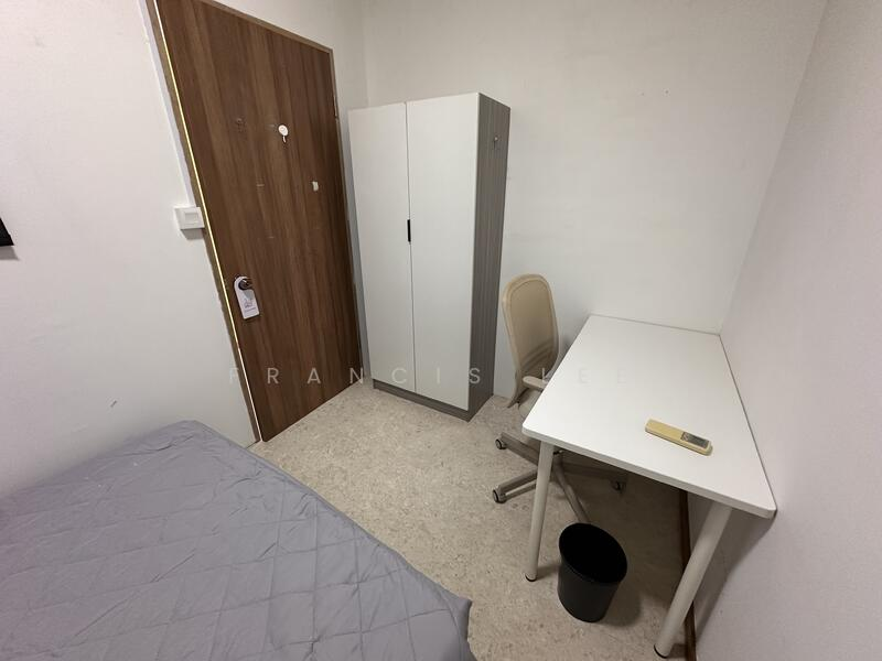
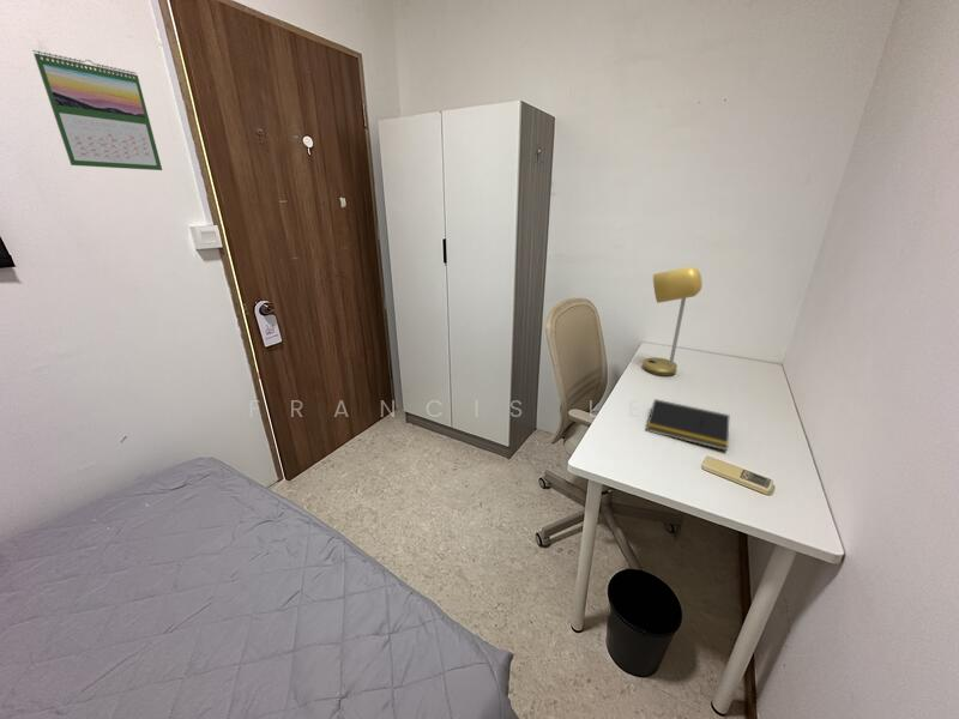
+ calendar [31,49,163,171]
+ desk lamp [641,265,704,377]
+ notepad [645,398,731,452]
